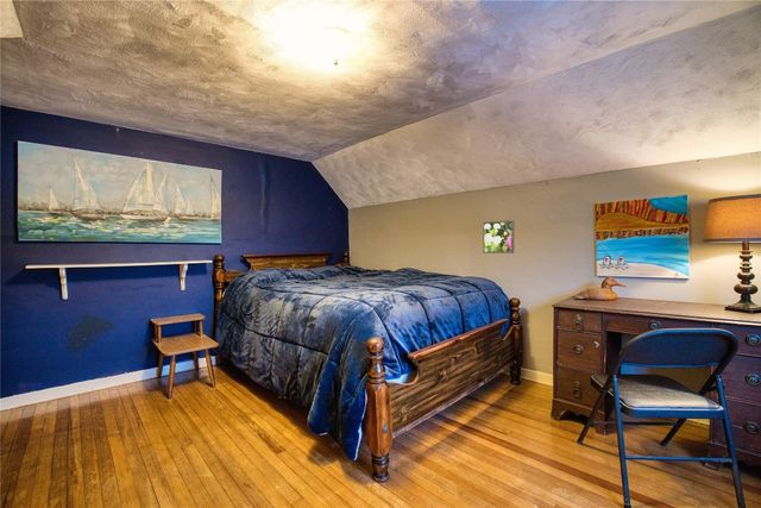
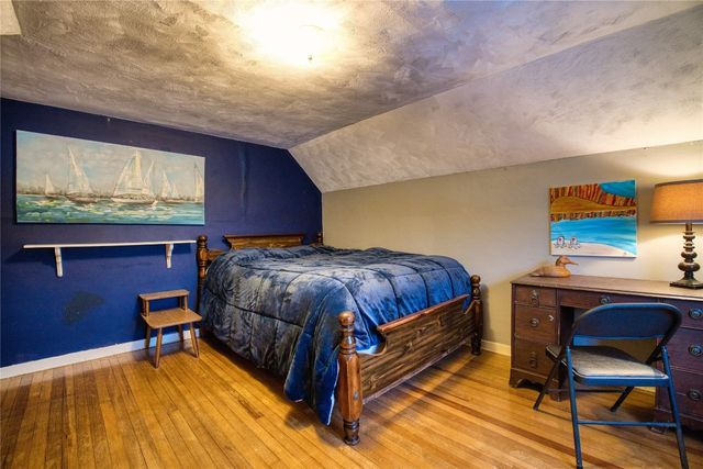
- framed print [482,219,515,255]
